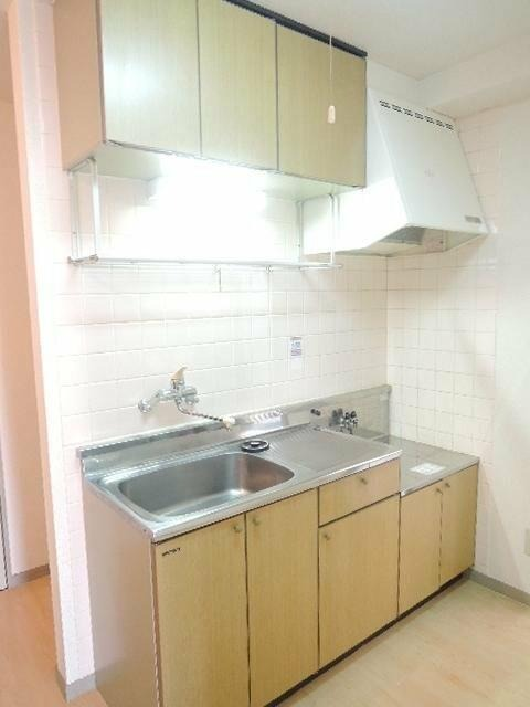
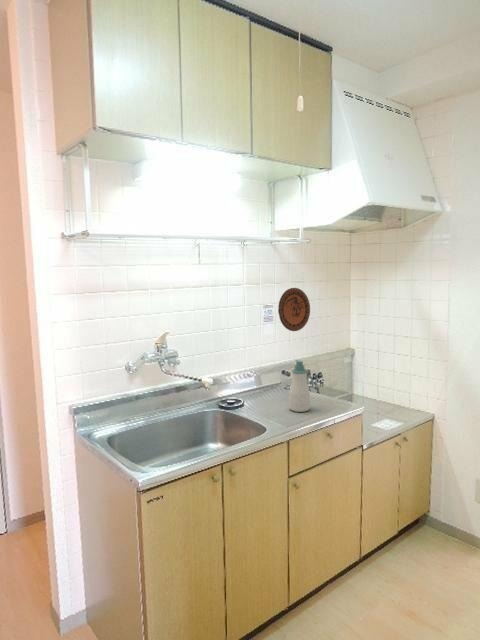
+ soap bottle [288,359,311,413]
+ decorative plate [277,287,311,332]
